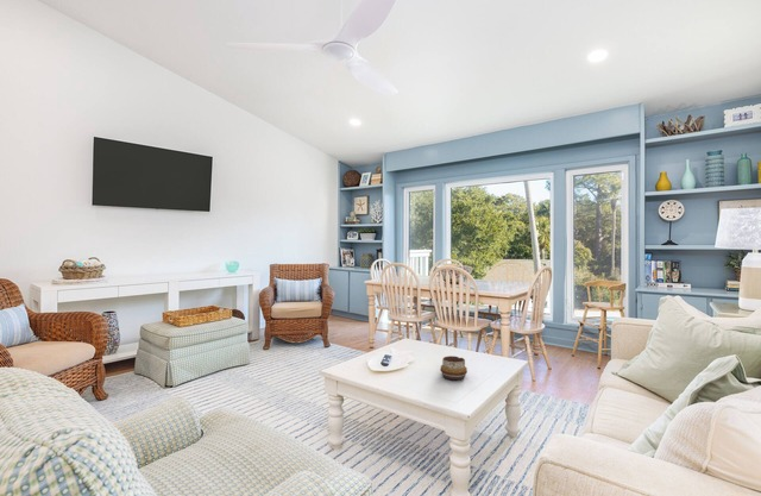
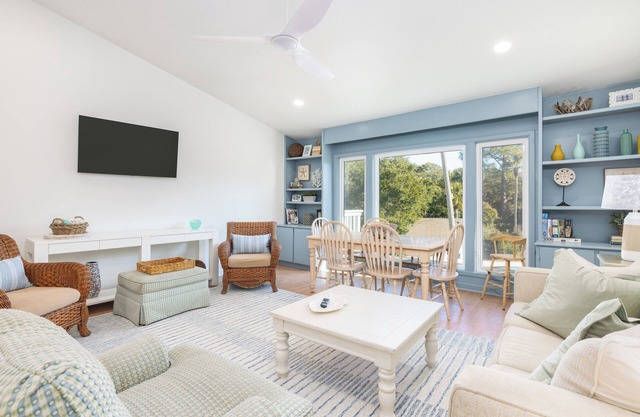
- decorative bowl [439,354,468,381]
